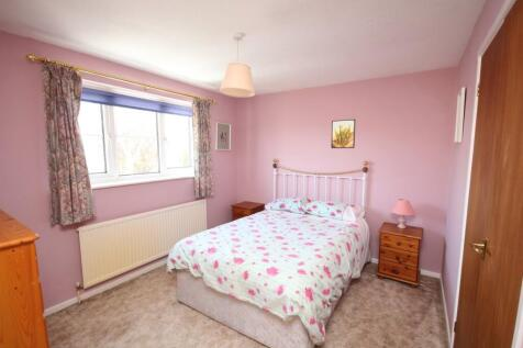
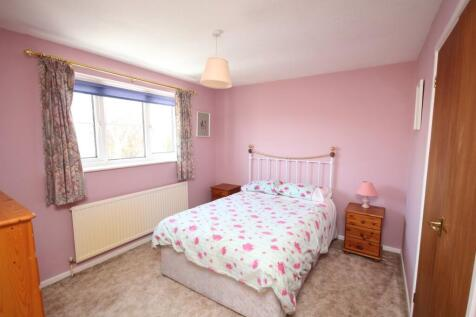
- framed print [330,119,356,149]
